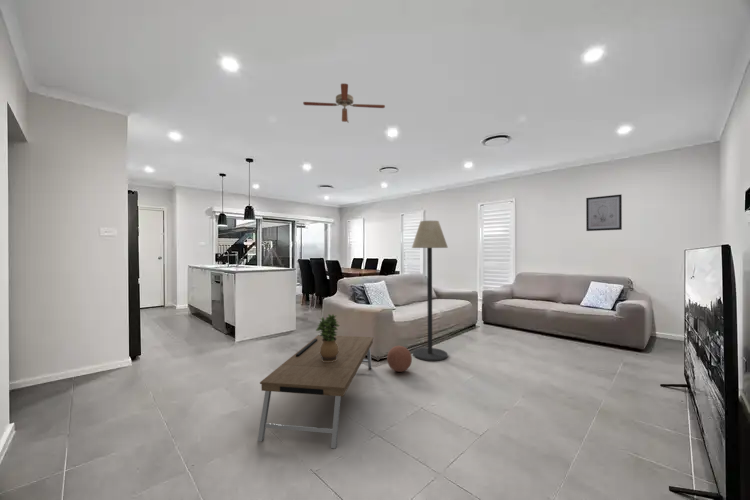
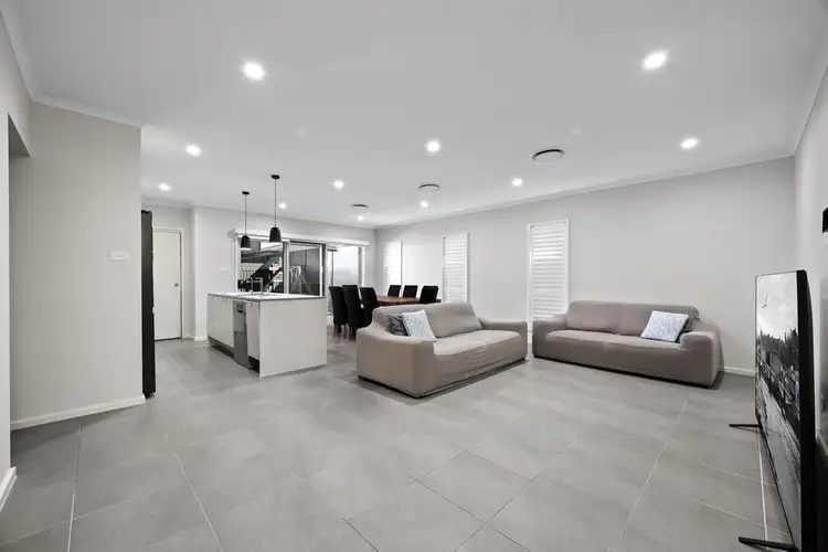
- coffee table [257,334,375,450]
- floor lamp [411,220,449,362]
- potted plant [315,313,341,362]
- wall art [585,193,623,232]
- ball [386,345,413,373]
- ceiling fan [302,82,386,124]
